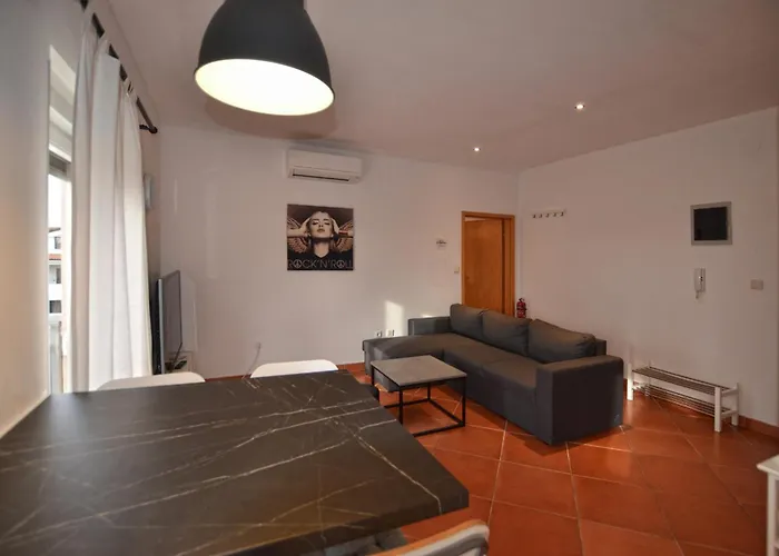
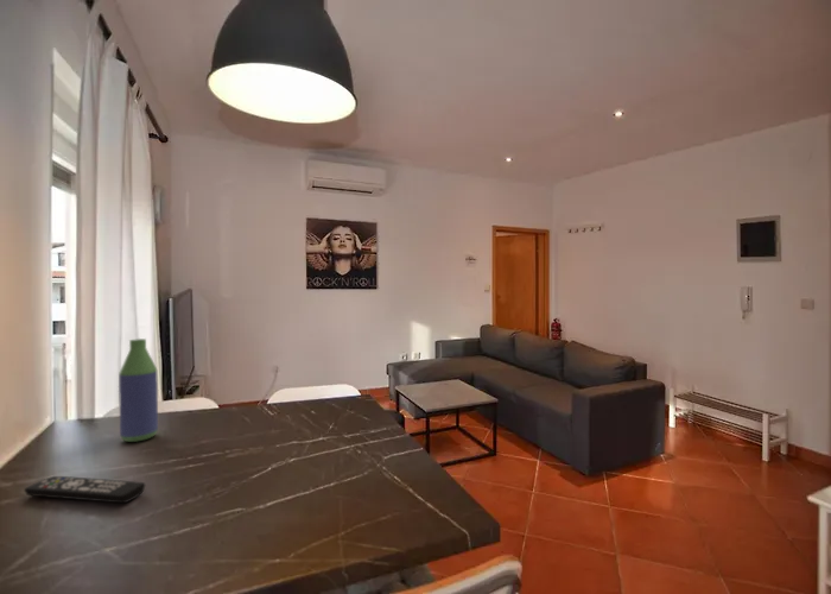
+ remote control [24,475,146,504]
+ bottle [118,337,159,443]
